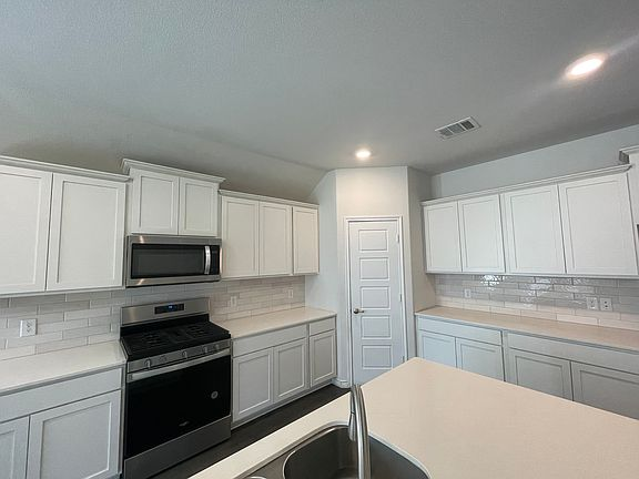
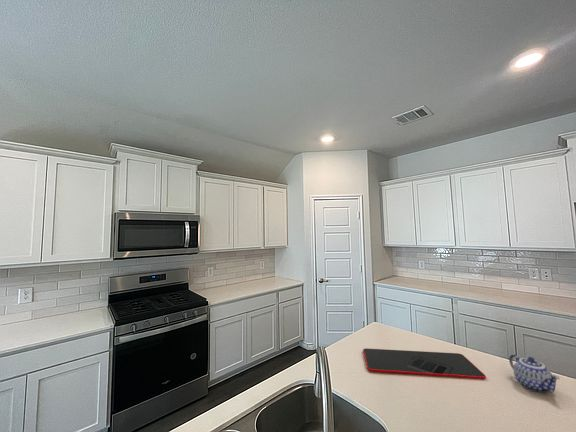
+ cutting board [362,347,487,380]
+ teapot [508,353,561,394]
